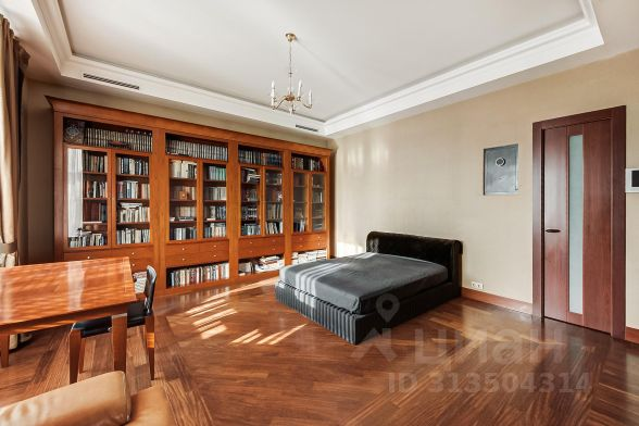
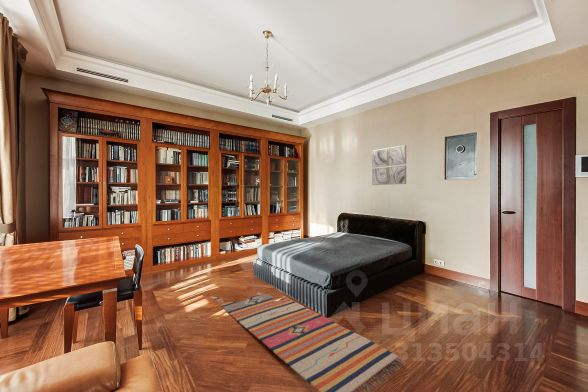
+ wall art [371,144,407,186]
+ rug [210,294,407,392]
